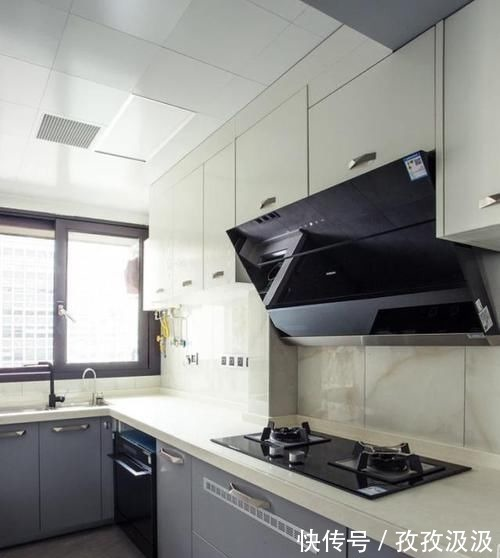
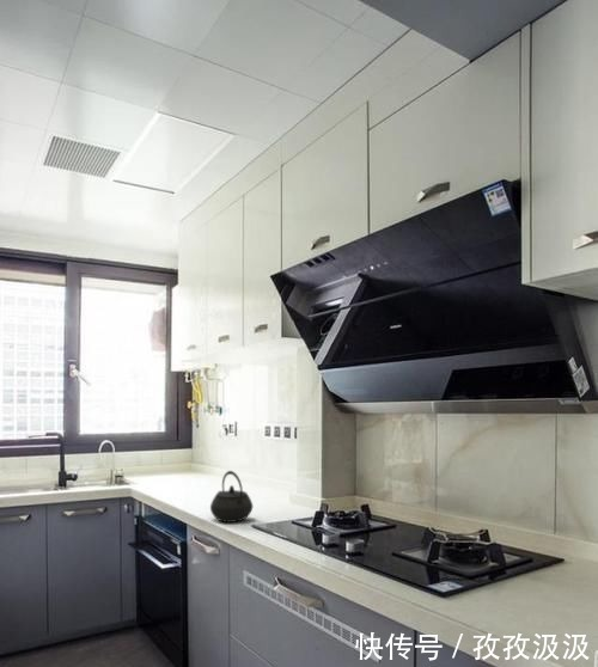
+ kettle [209,470,254,524]
